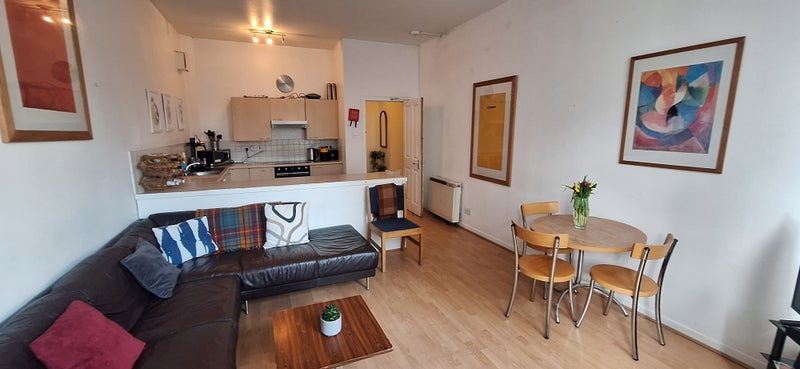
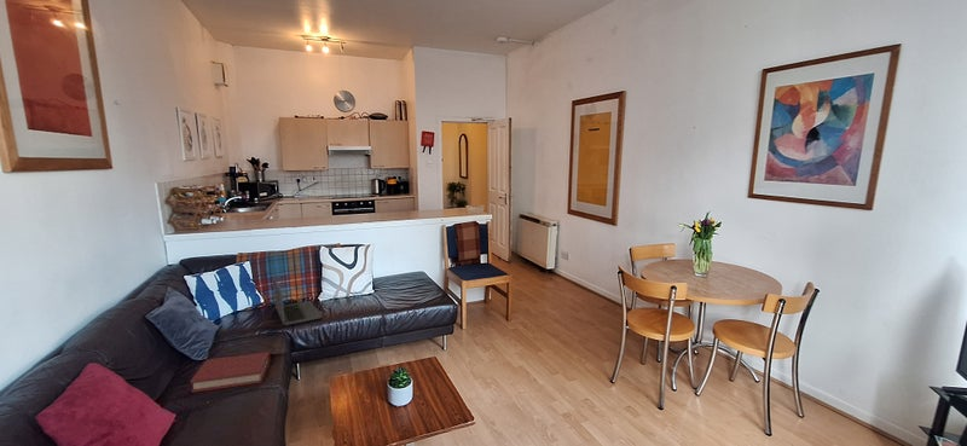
+ hardback book [189,351,272,394]
+ laptop [272,276,323,326]
